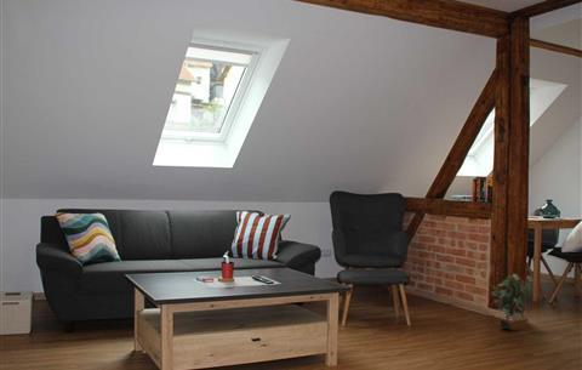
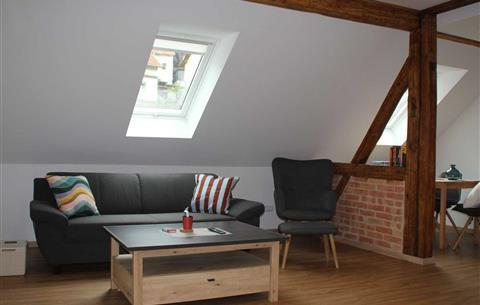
- potted plant [490,273,534,331]
